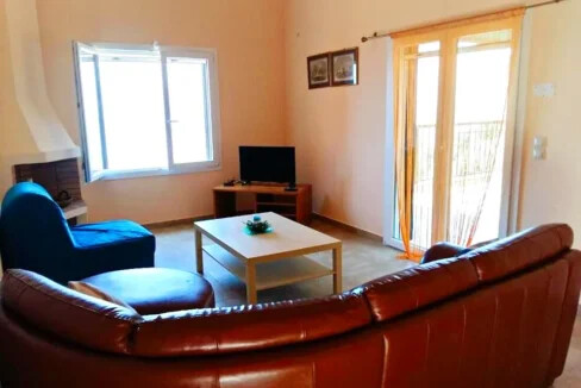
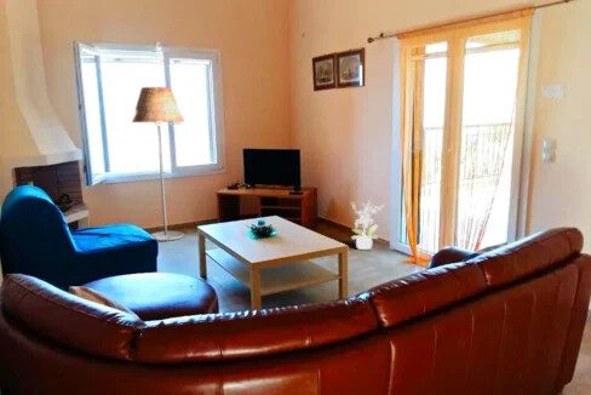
+ potted plant [349,199,385,251]
+ floor lamp [131,86,185,242]
